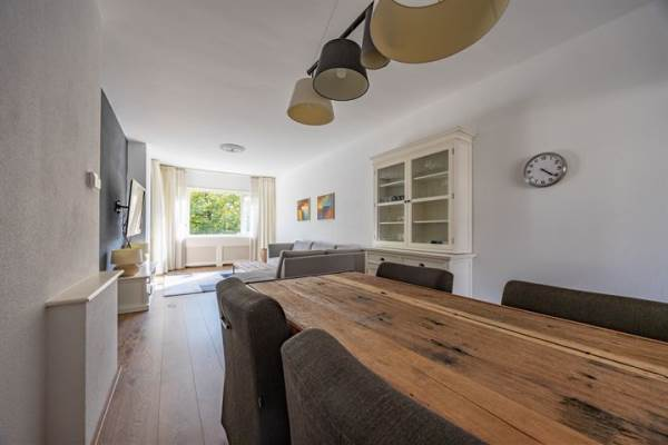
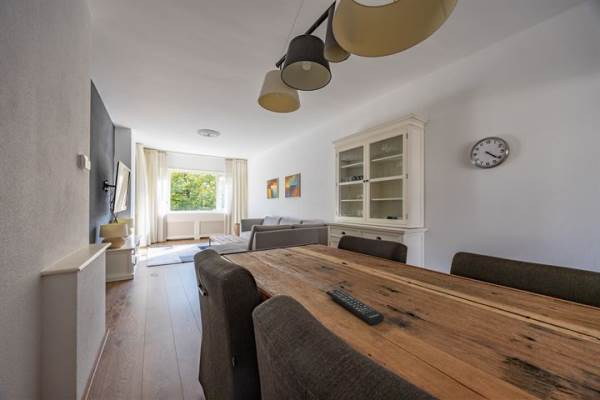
+ remote control [325,288,385,326]
